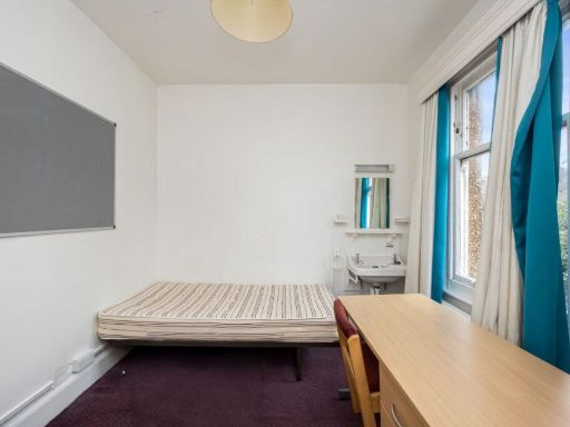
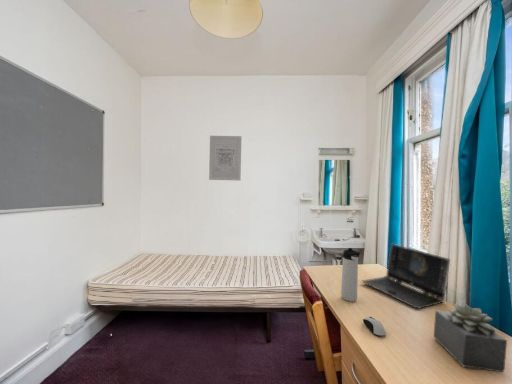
+ laptop computer [361,243,451,309]
+ thermos bottle [340,247,361,303]
+ wall art [208,135,242,181]
+ succulent plant [432,303,508,373]
+ computer mouse [362,316,387,338]
